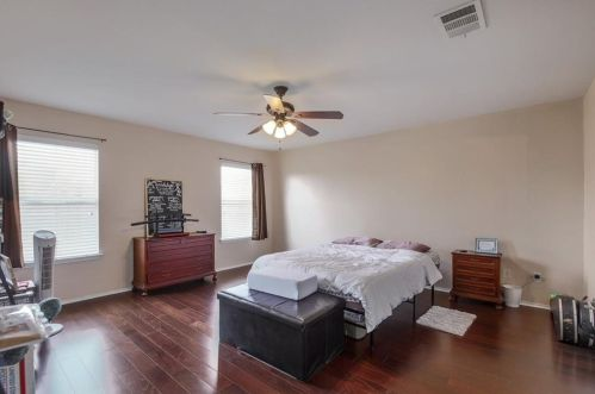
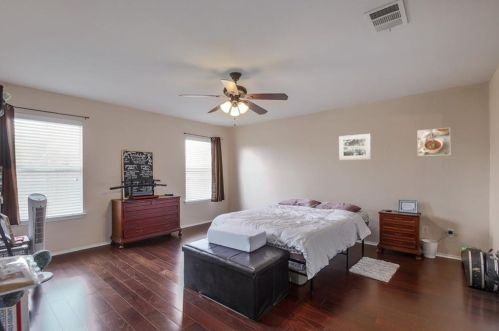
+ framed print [417,127,451,157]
+ wall art [338,133,372,161]
